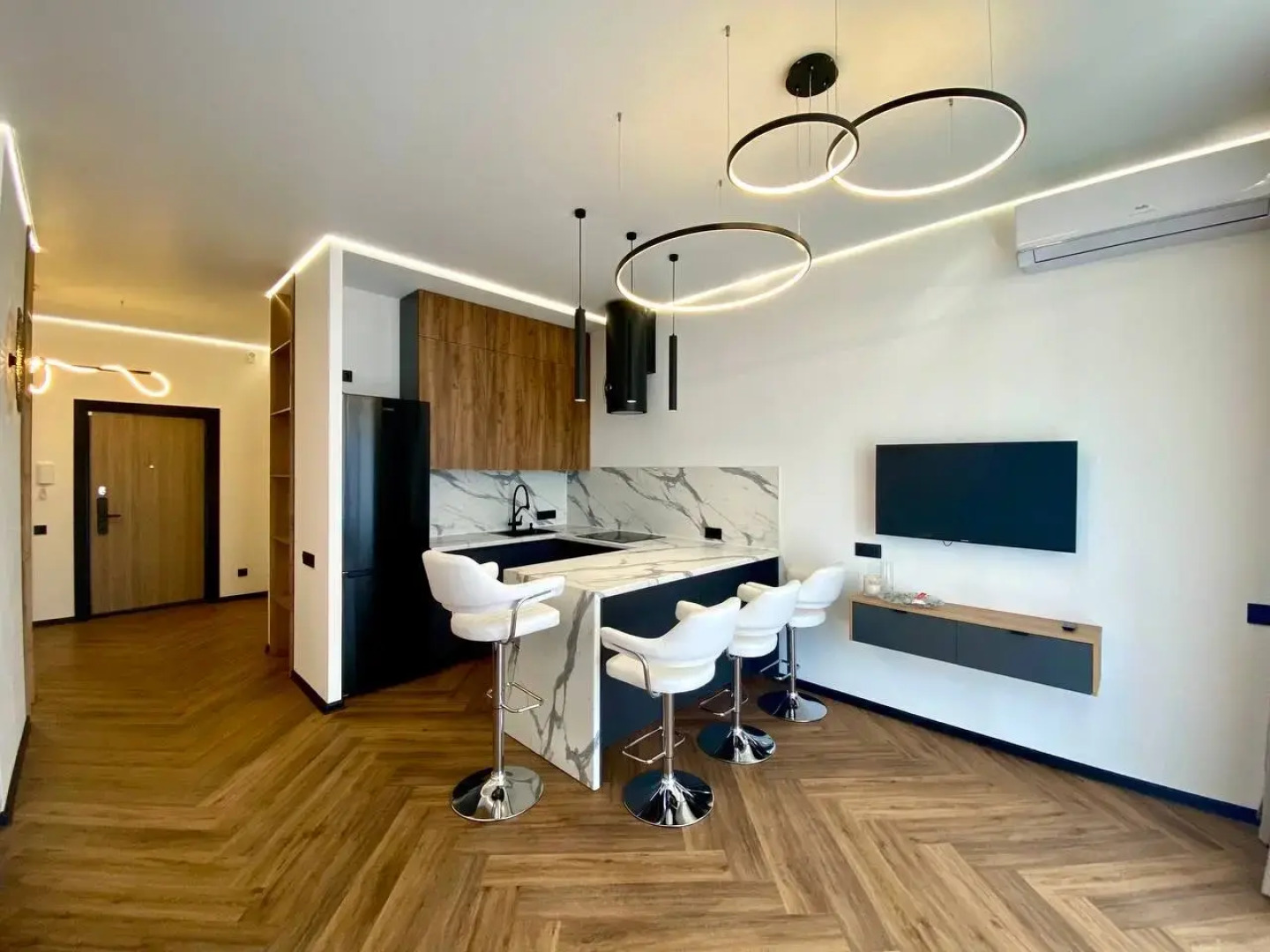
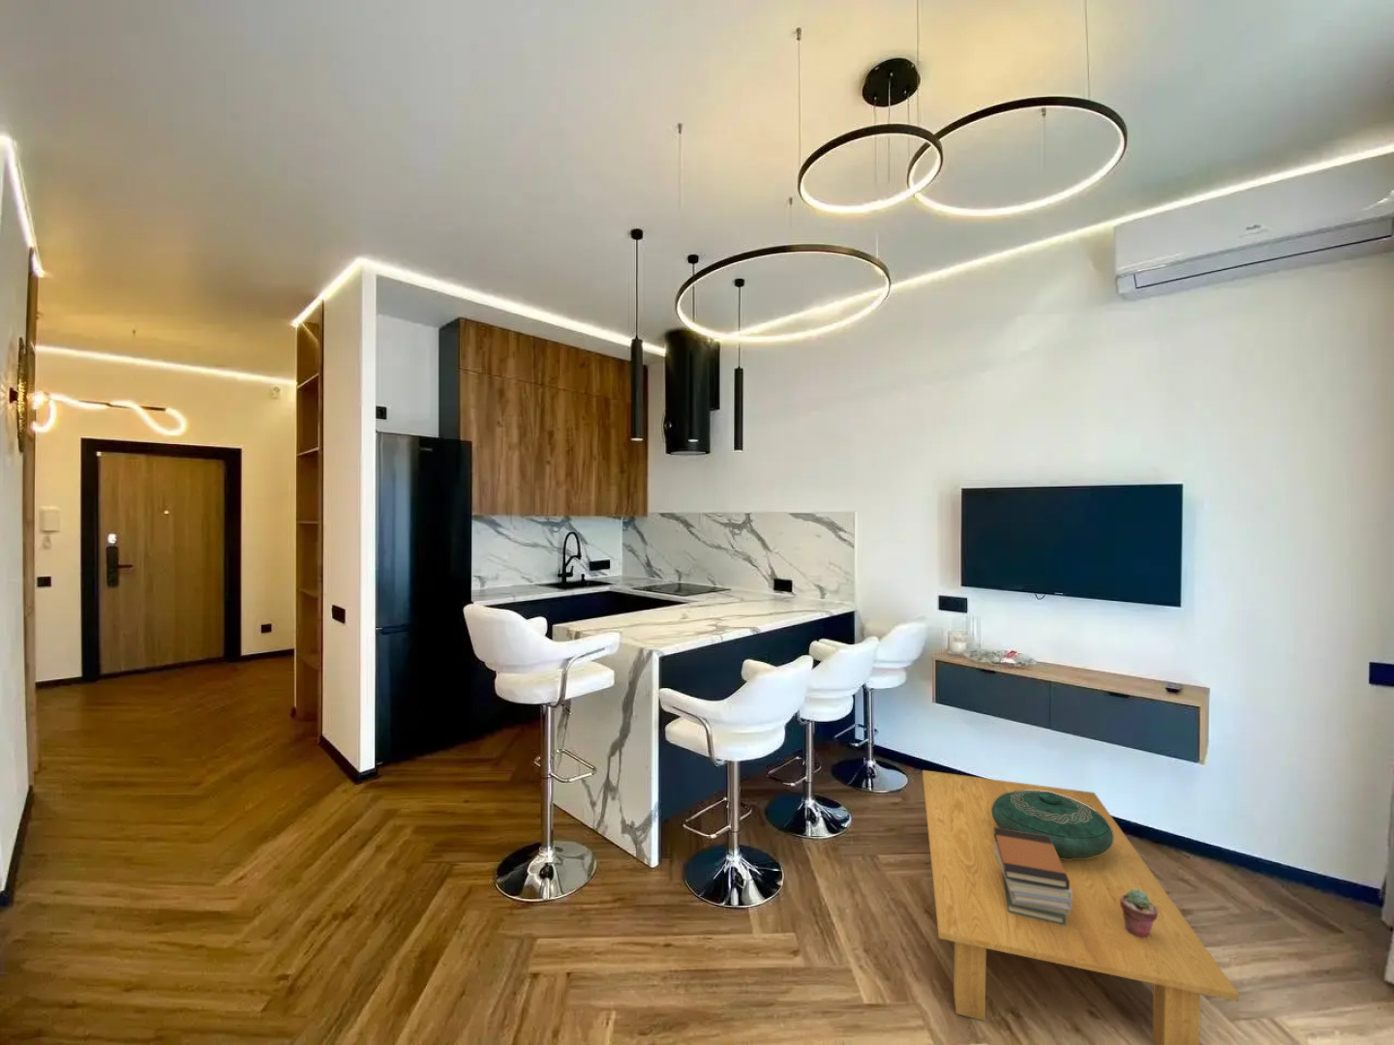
+ book stack [993,828,1072,925]
+ coffee table [922,769,1240,1045]
+ decorative bowl [991,790,1113,859]
+ potted succulent [1120,889,1158,937]
